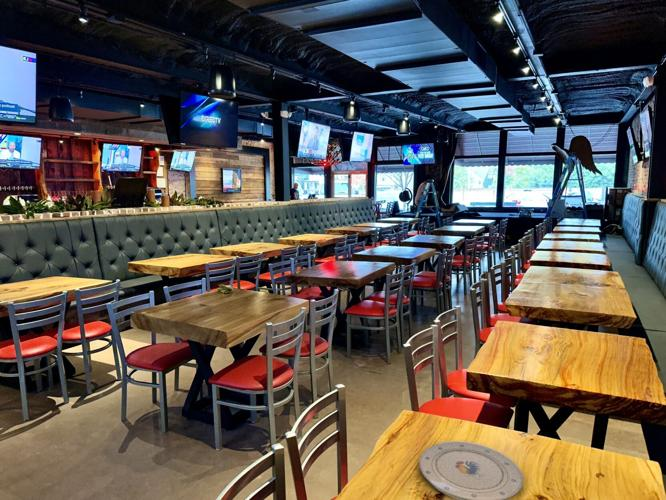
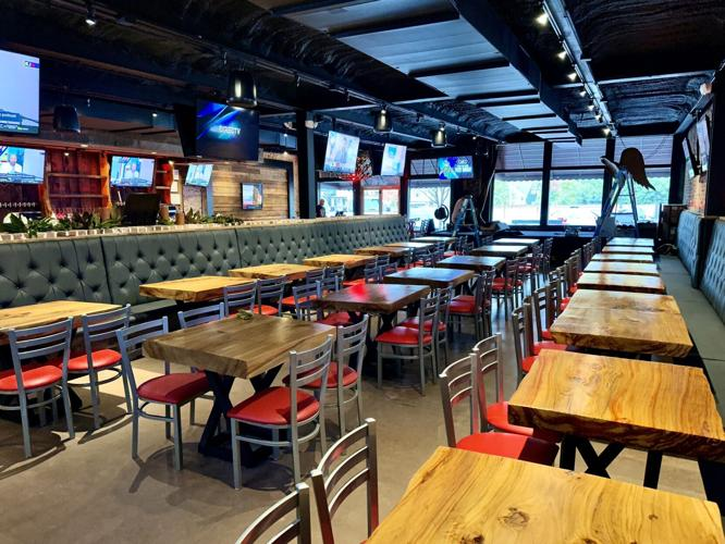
- plate [418,440,524,500]
